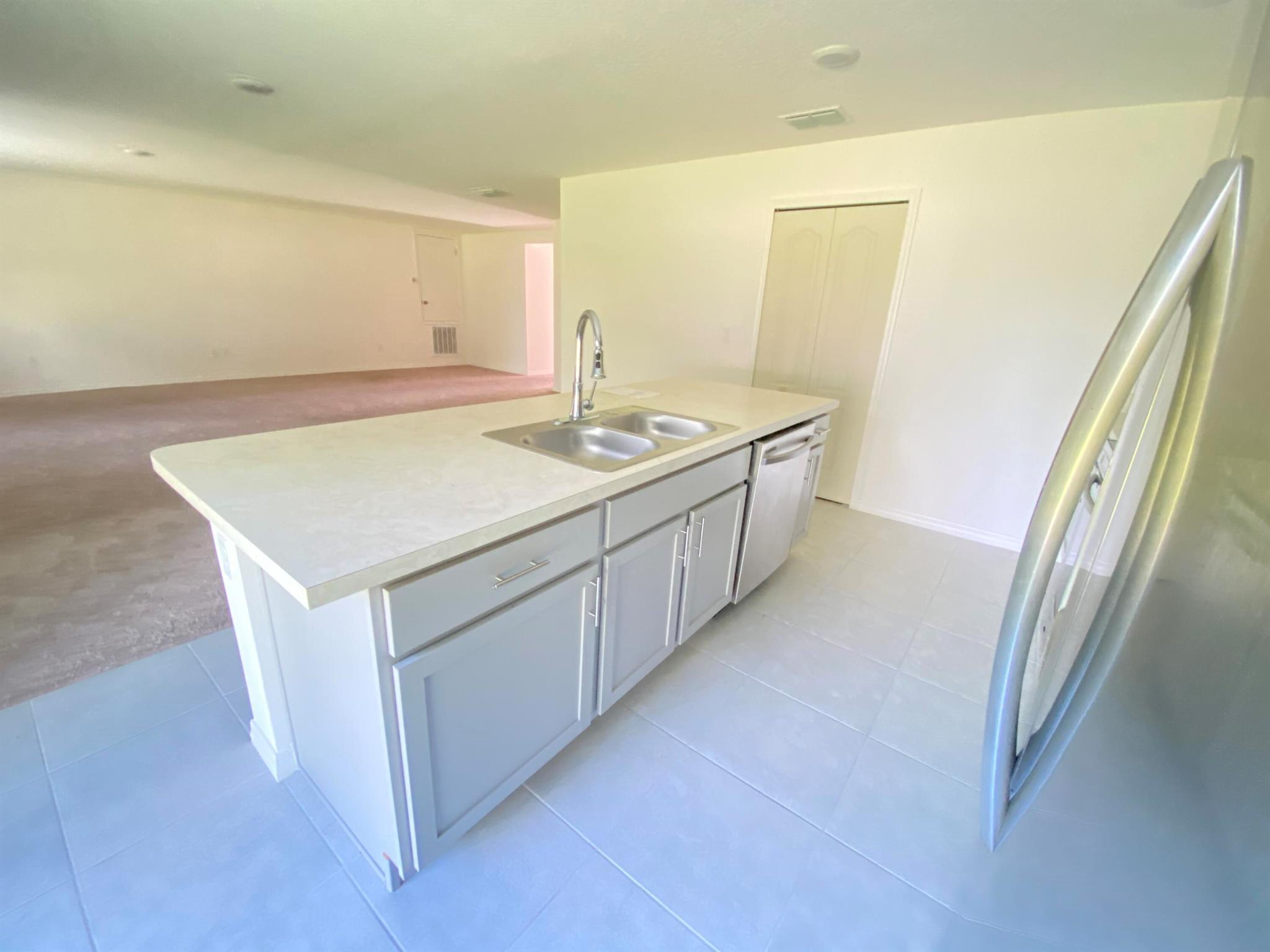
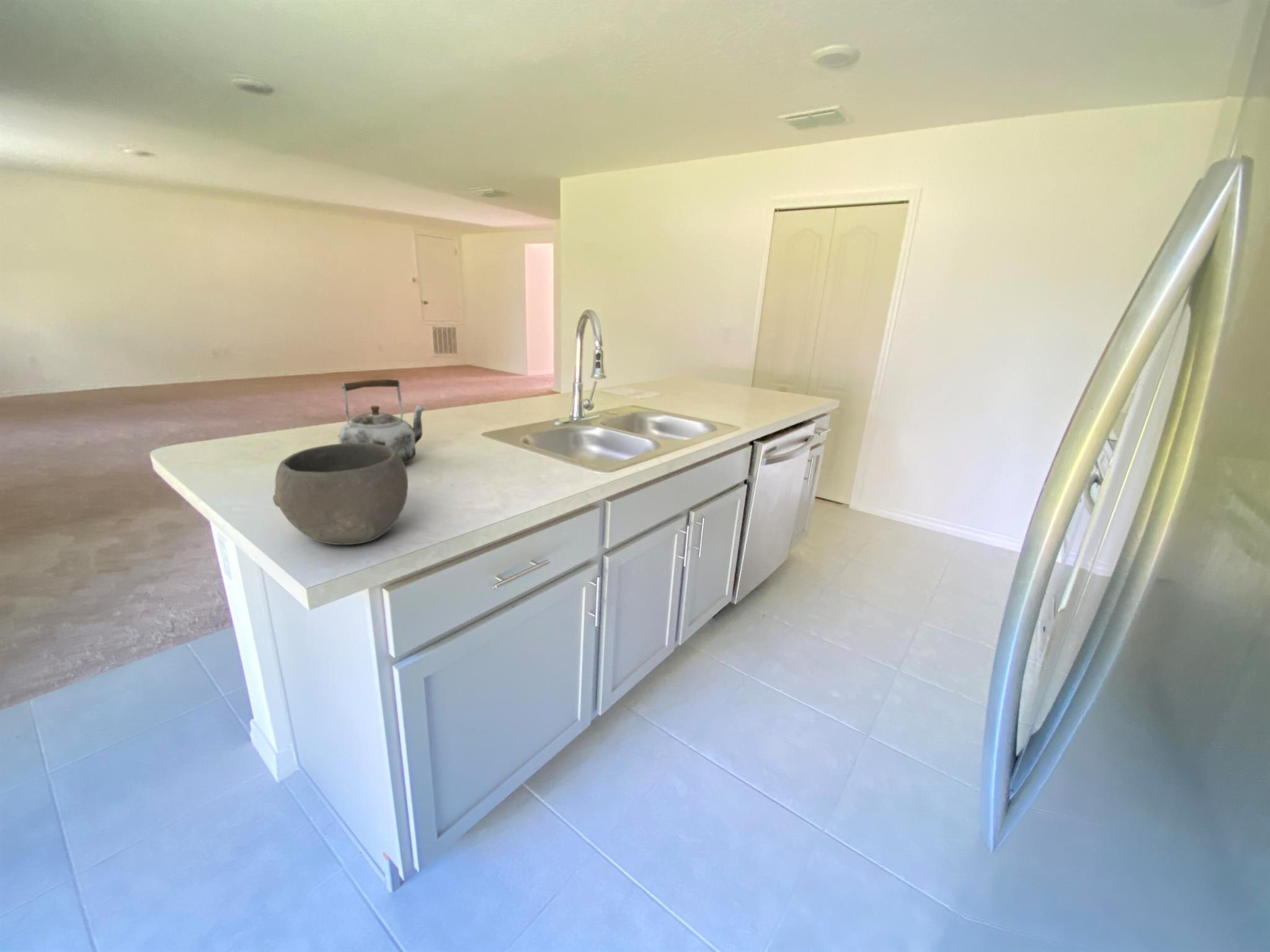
+ bowl [272,443,409,545]
+ kettle [337,377,427,464]
